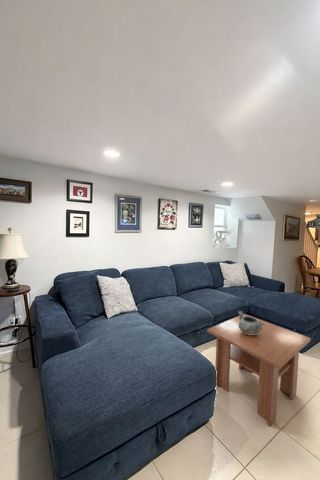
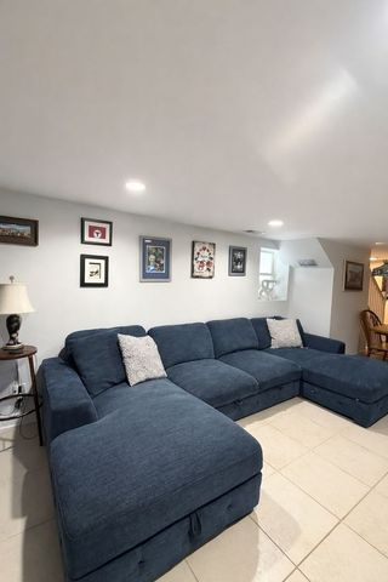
- coffee table [206,313,312,427]
- decorative bowl [237,310,264,335]
